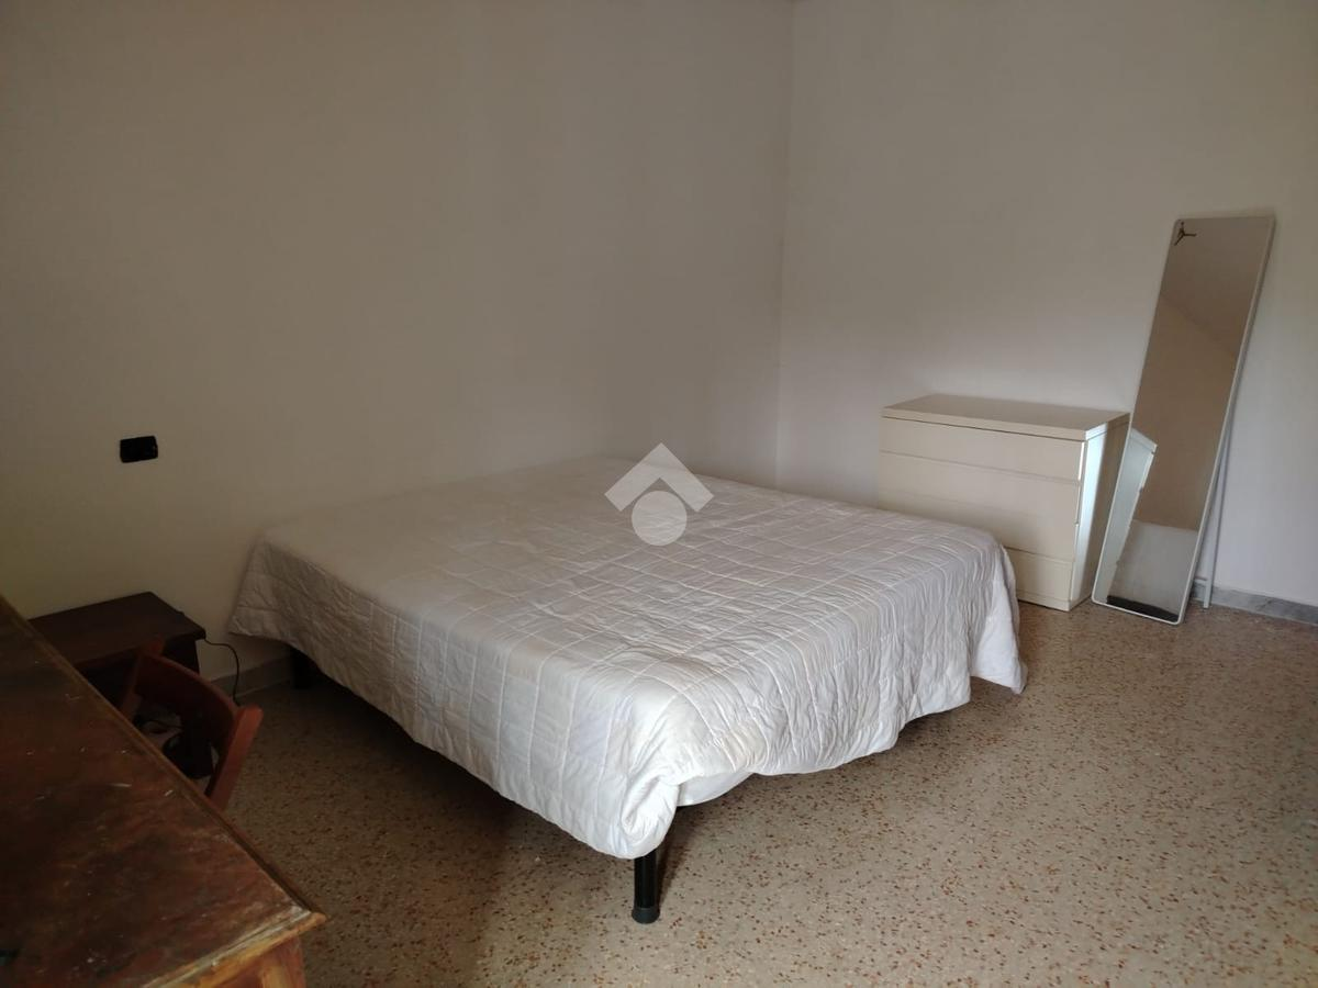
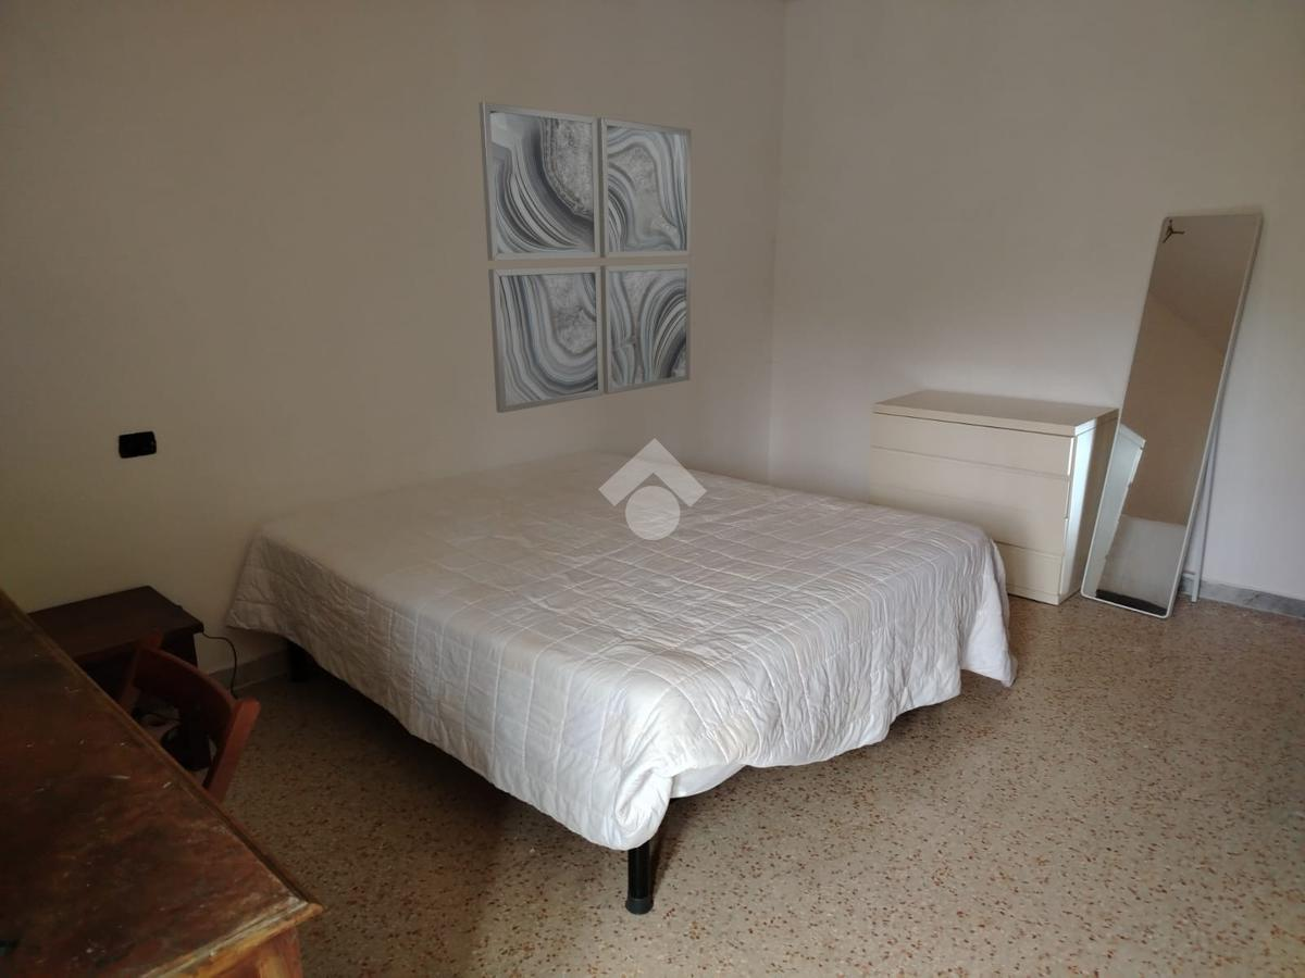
+ wall art [477,101,692,414]
